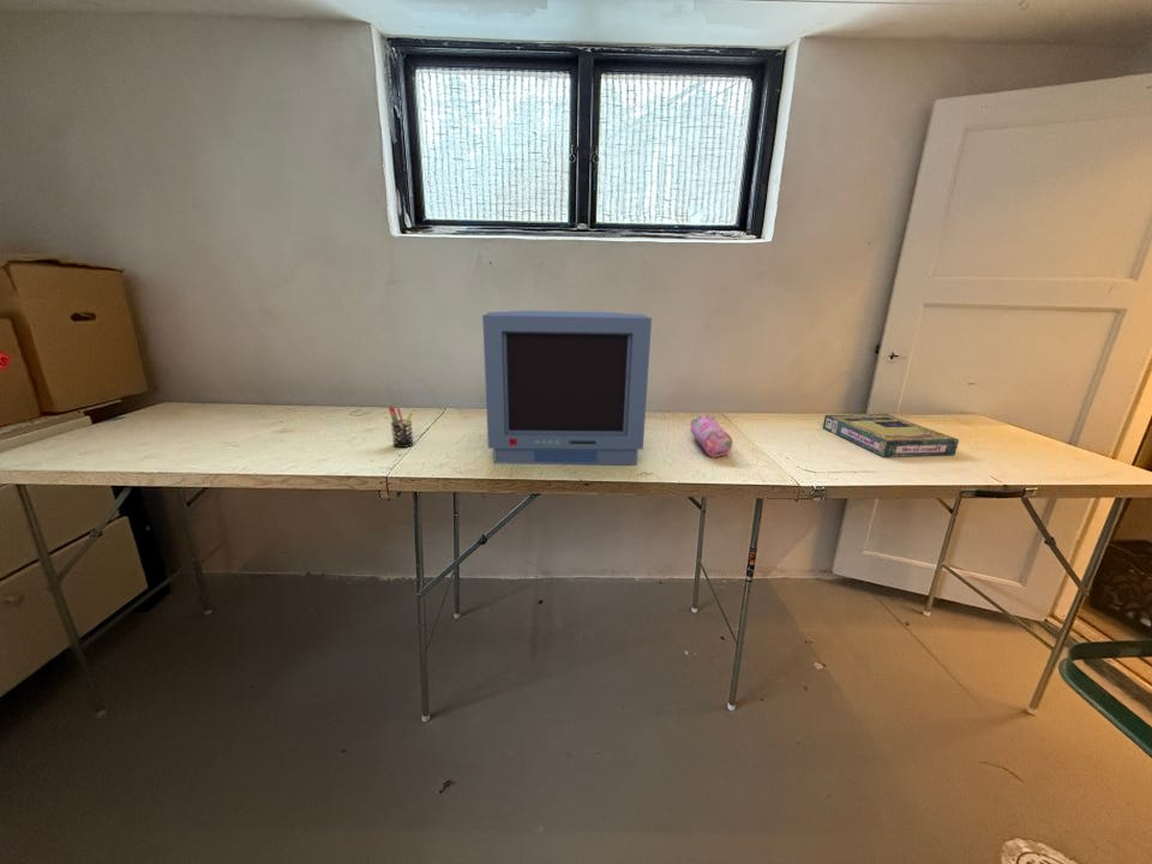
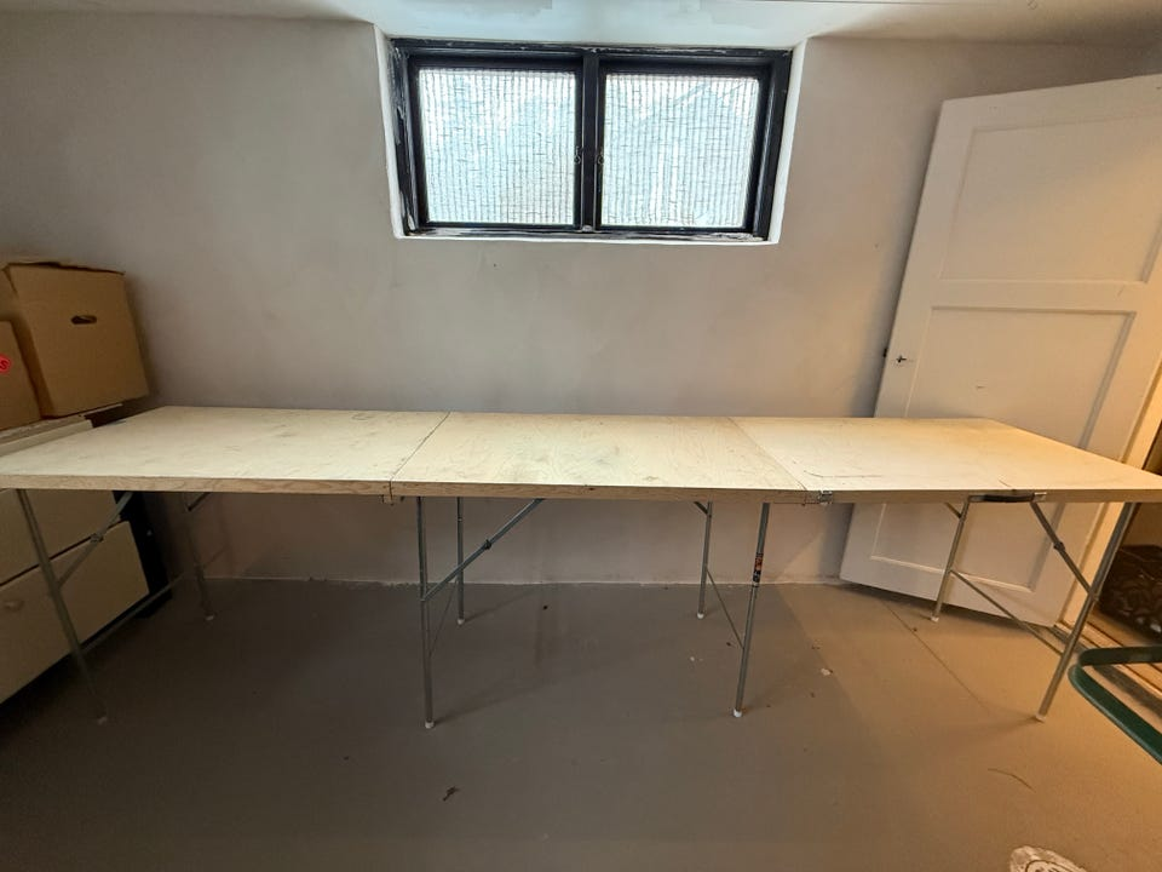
- video game box [822,413,960,458]
- pen holder [388,404,415,449]
- monitor [481,310,653,466]
- pencil case [690,413,733,458]
